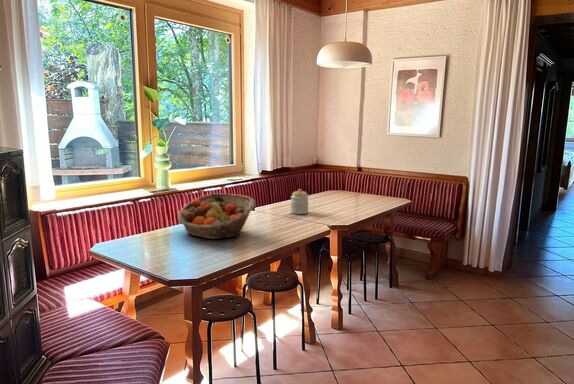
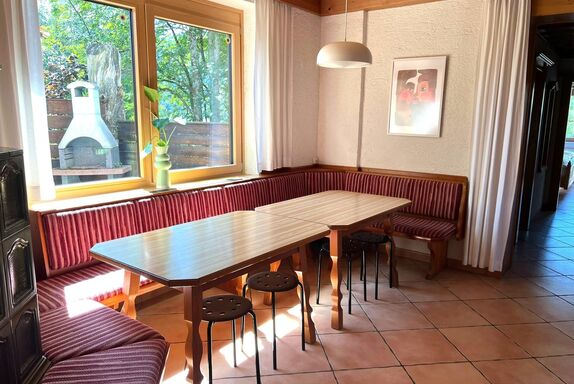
- fruit basket [176,193,256,240]
- jar [290,188,310,215]
